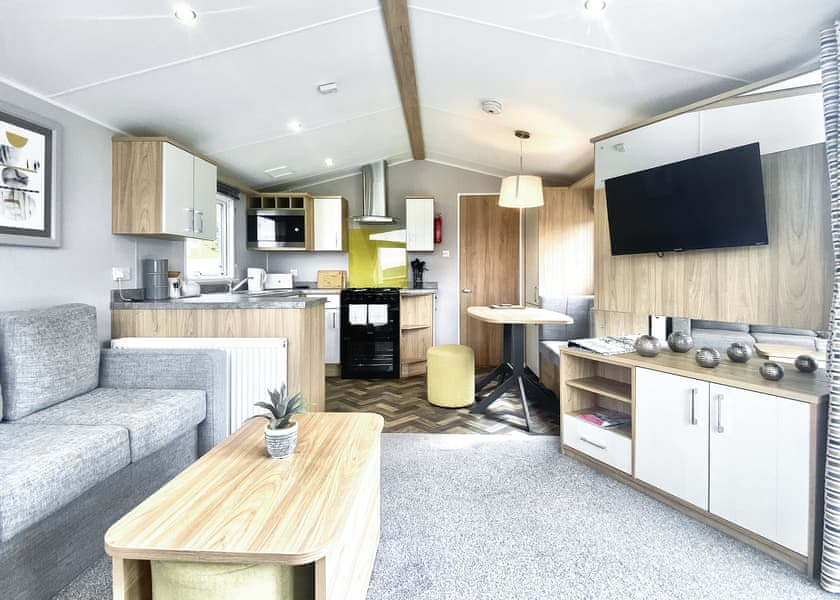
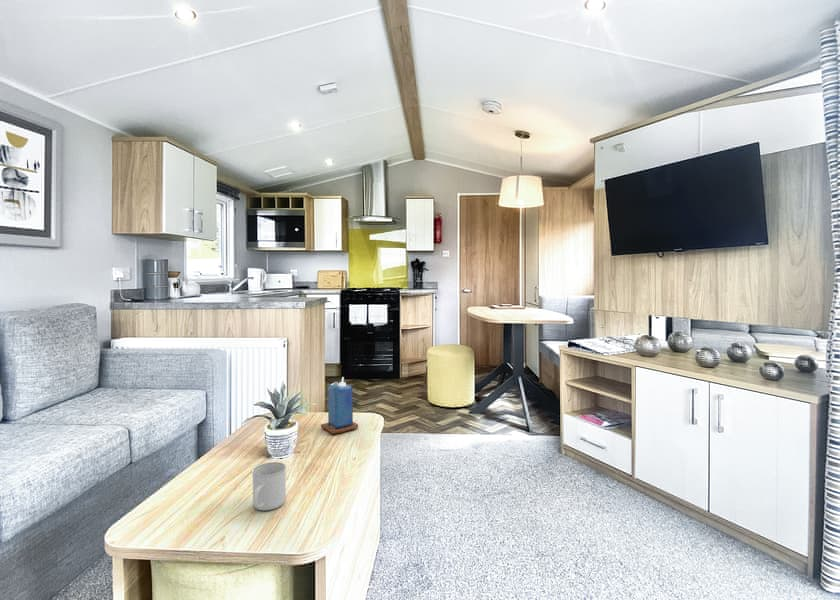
+ candle [320,376,359,435]
+ cup [251,461,287,511]
